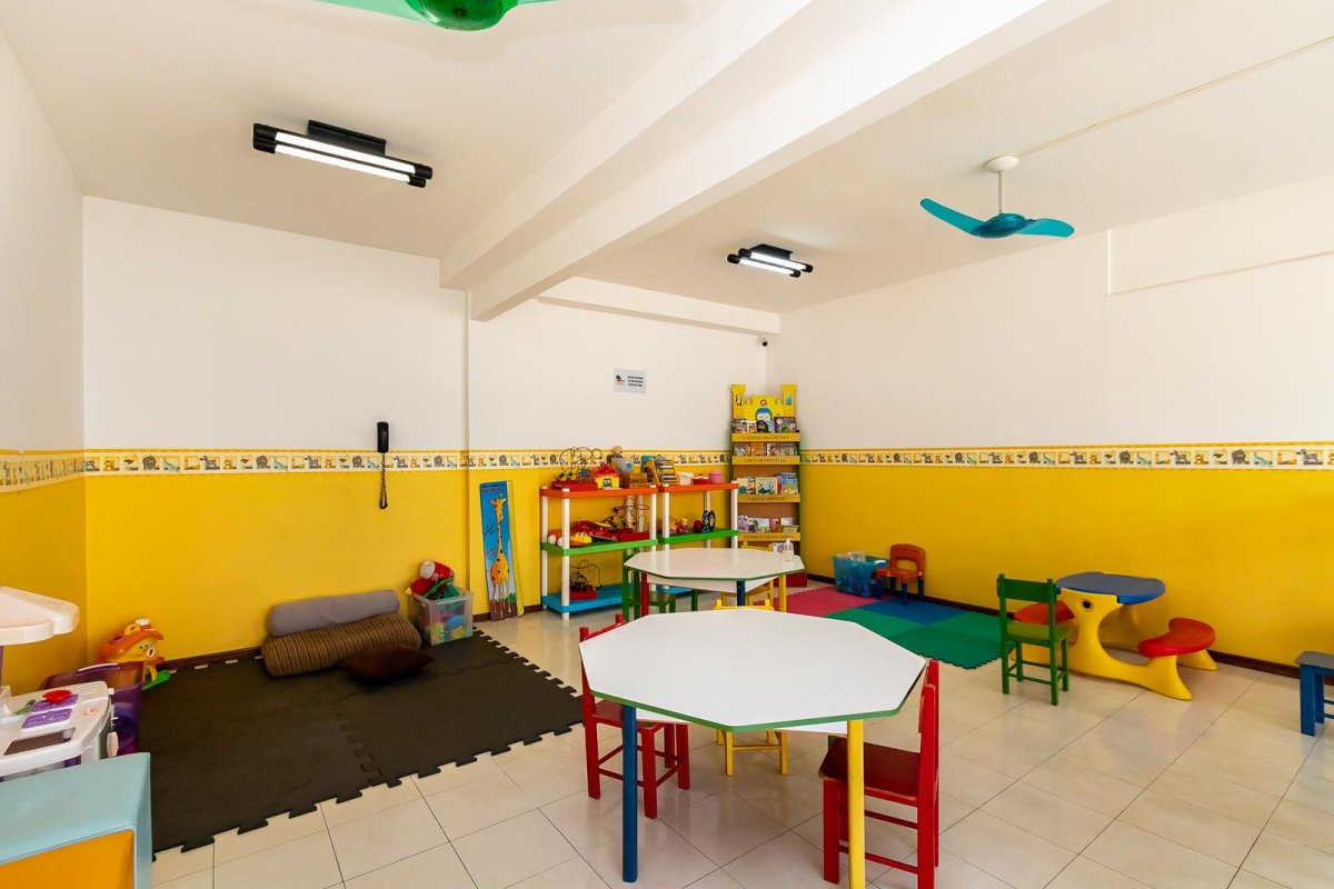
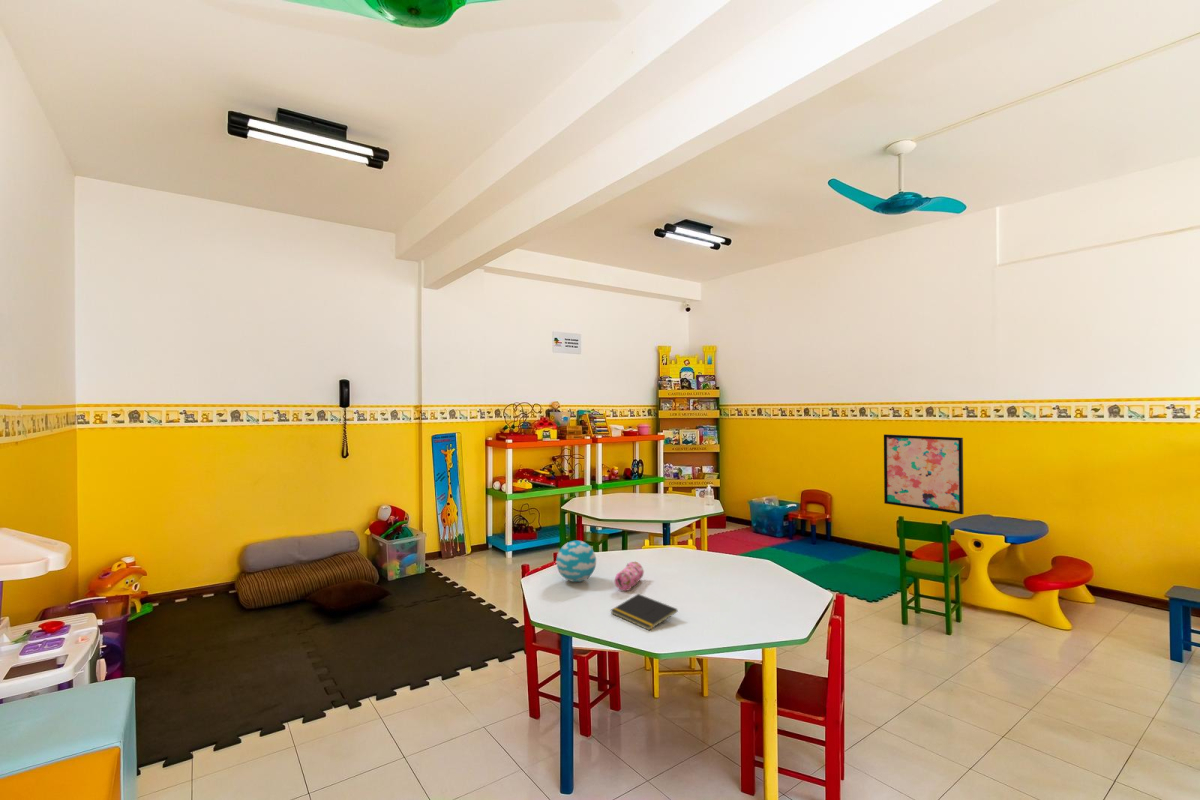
+ wall art [883,433,965,515]
+ decorative ball [555,540,597,583]
+ notepad [610,593,678,631]
+ pencil case [614,561,645,592]
